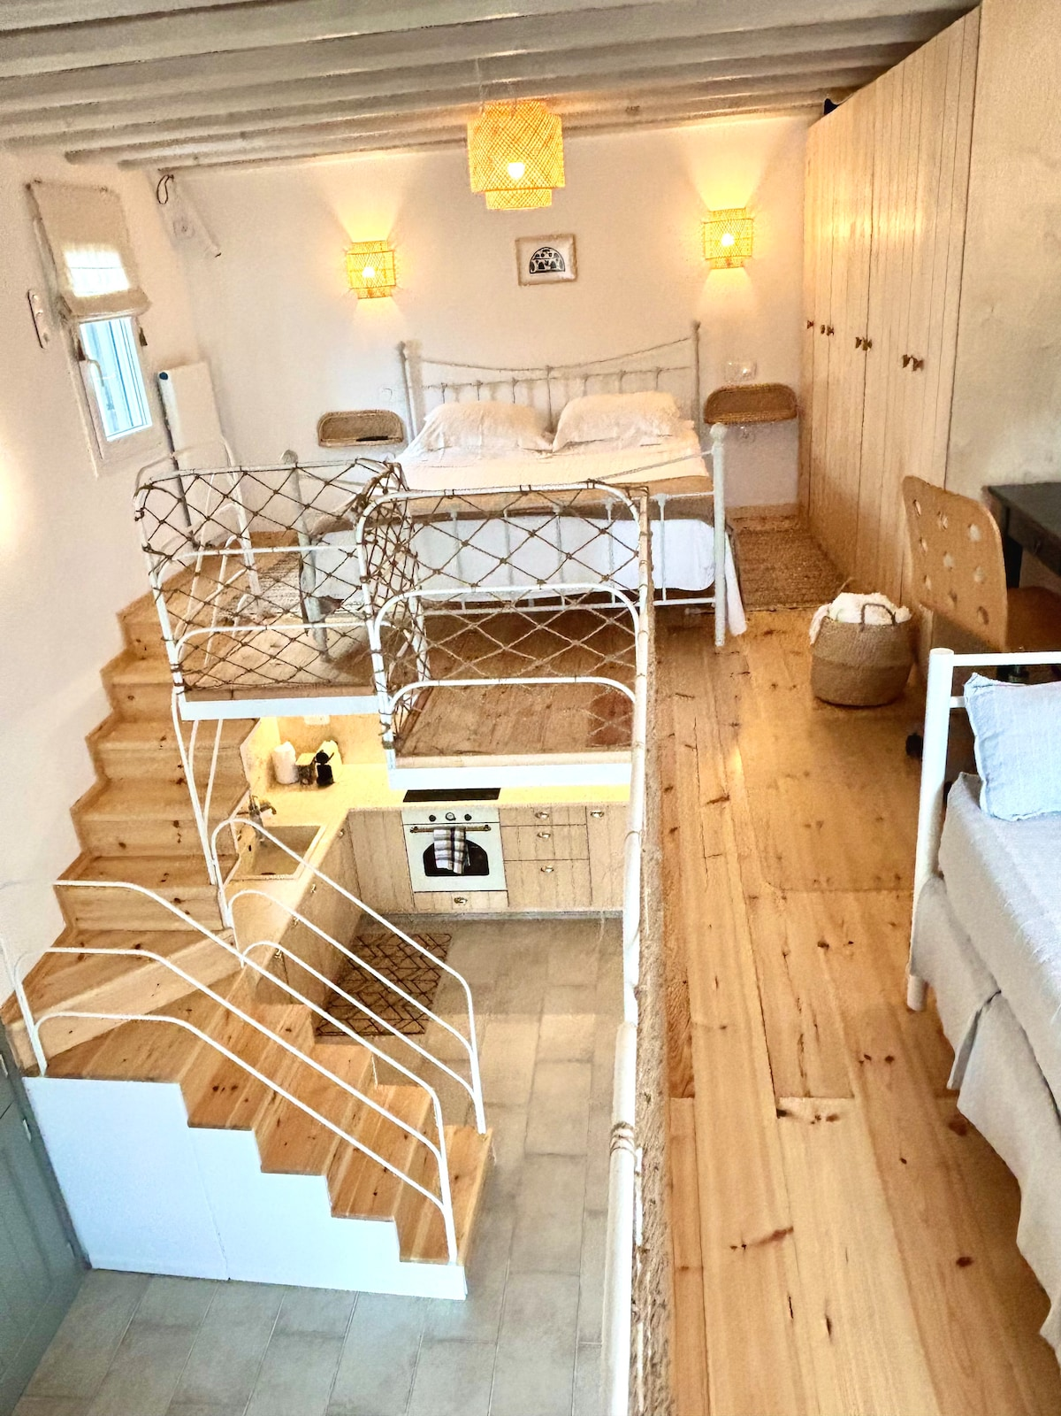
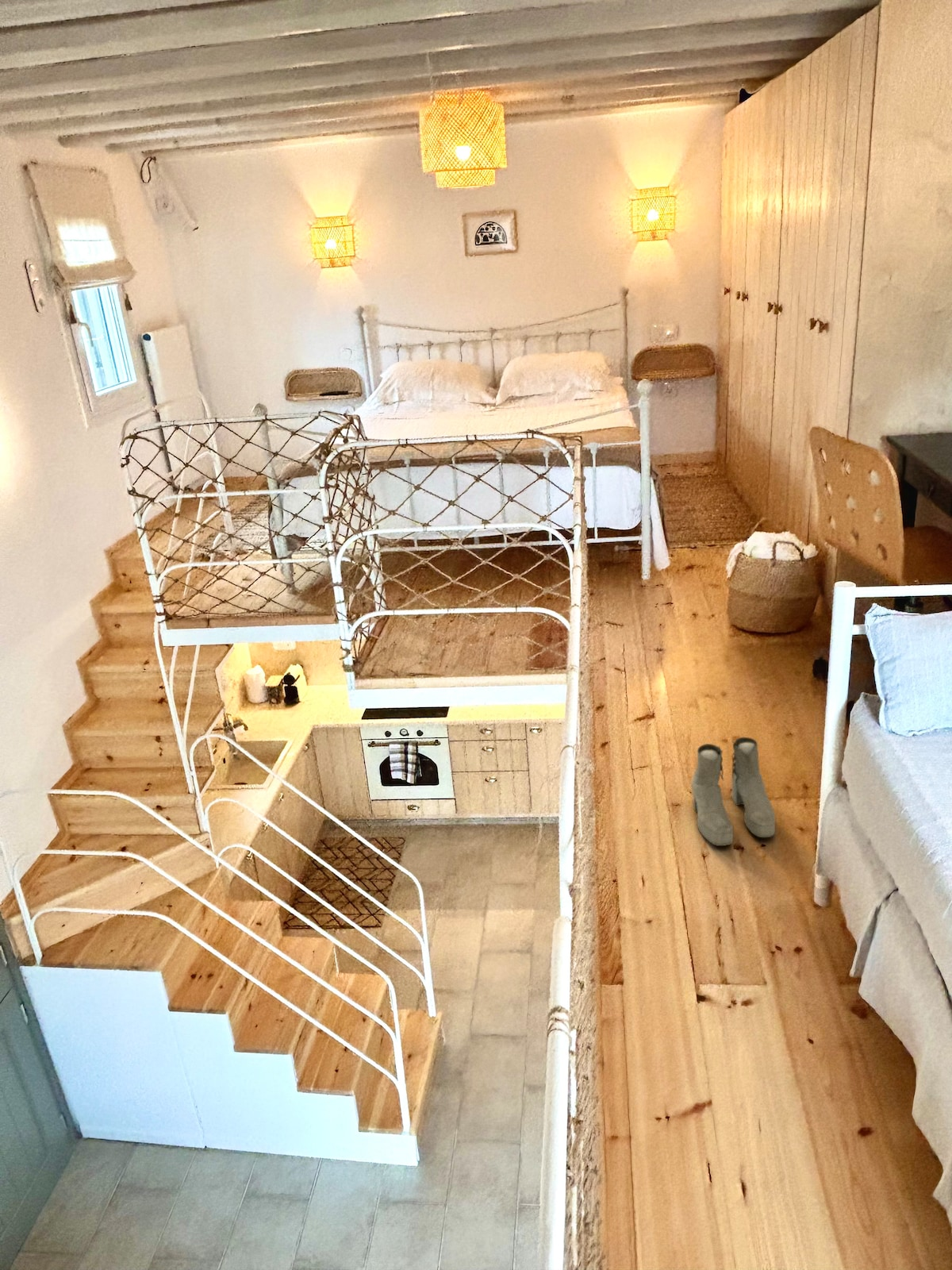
+ boots [691,737,776,847]
